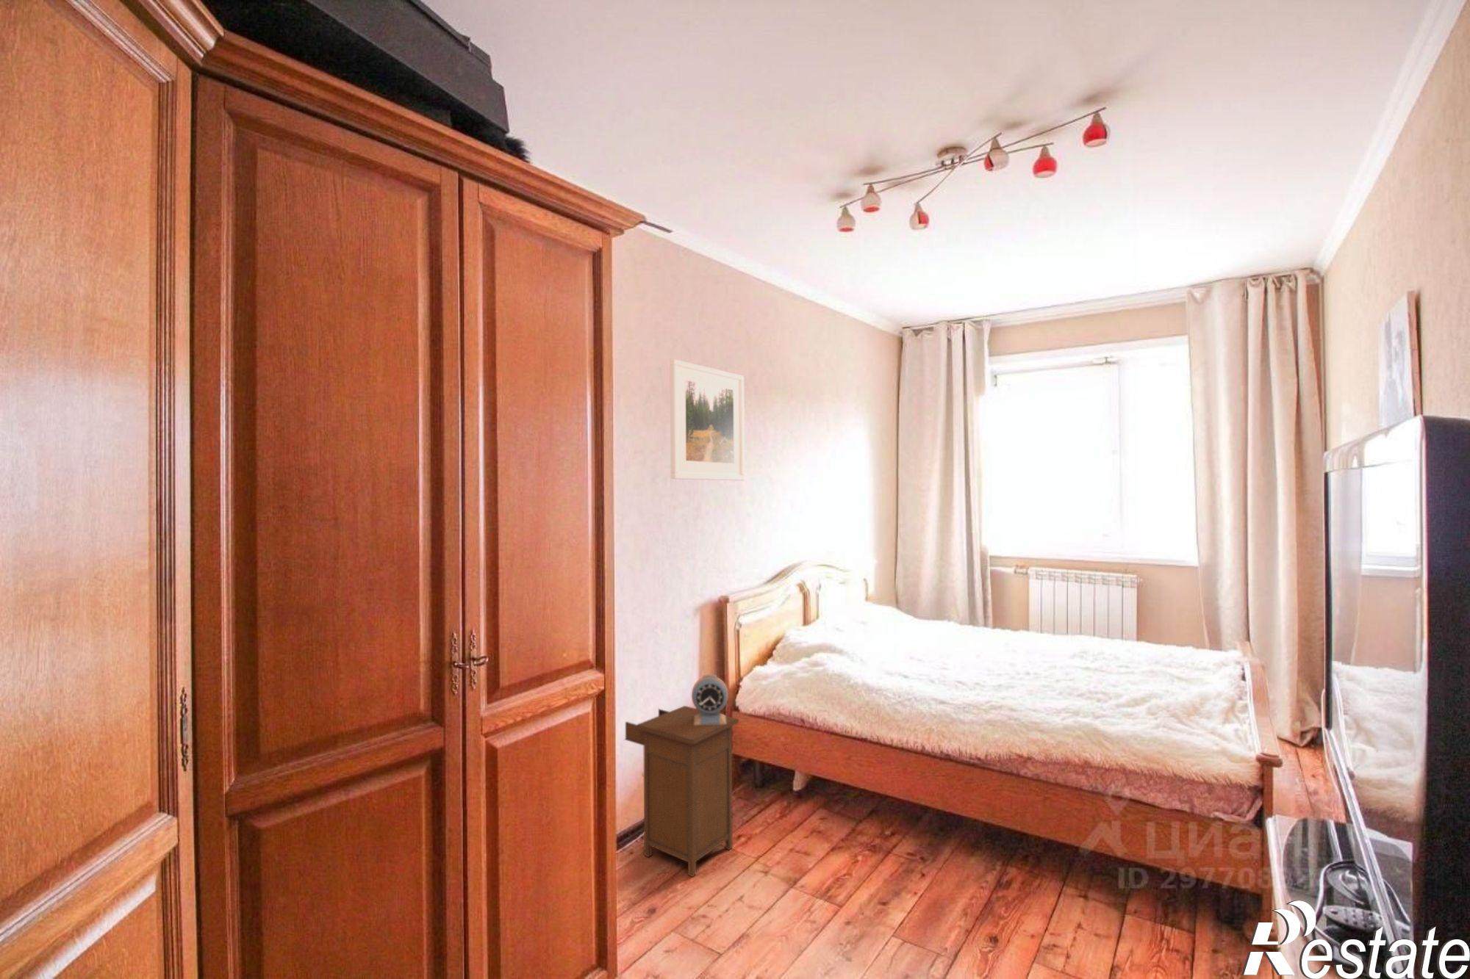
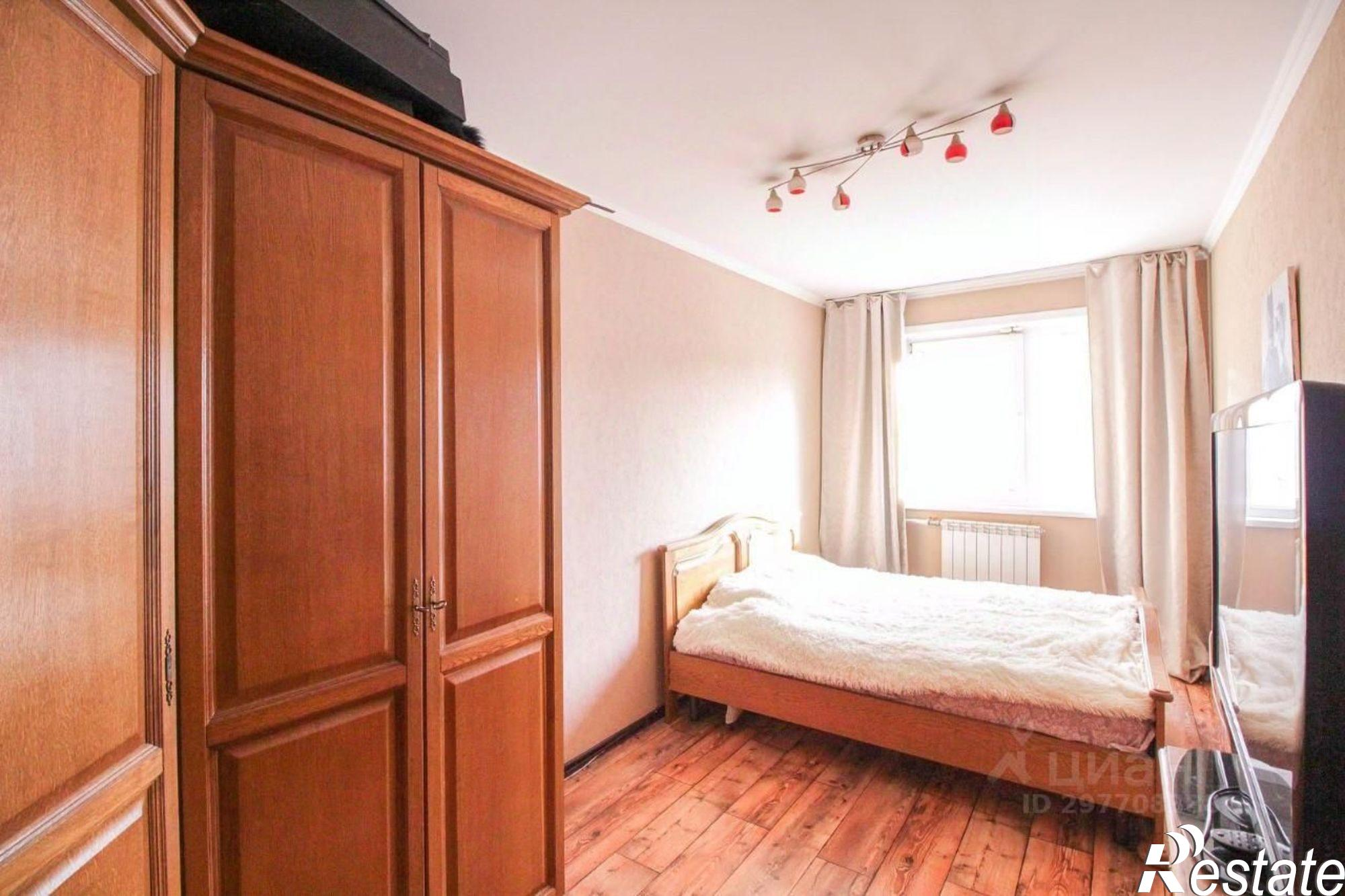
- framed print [670,358,745,481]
- nightstand [624,705,740,877]
- alarm clock [691,673,729,724]
